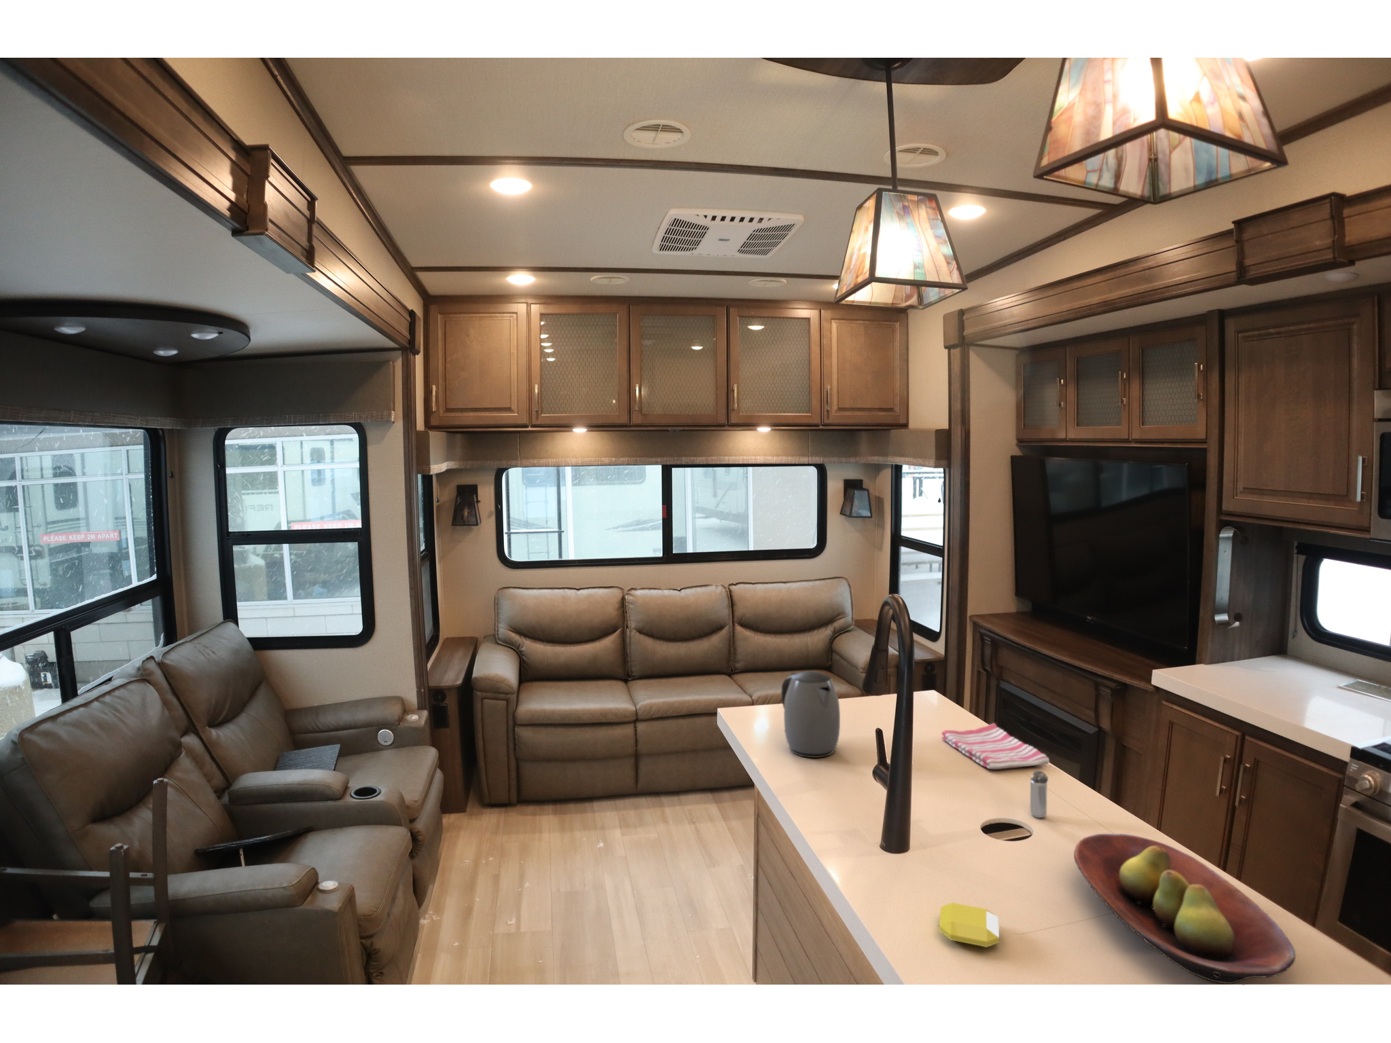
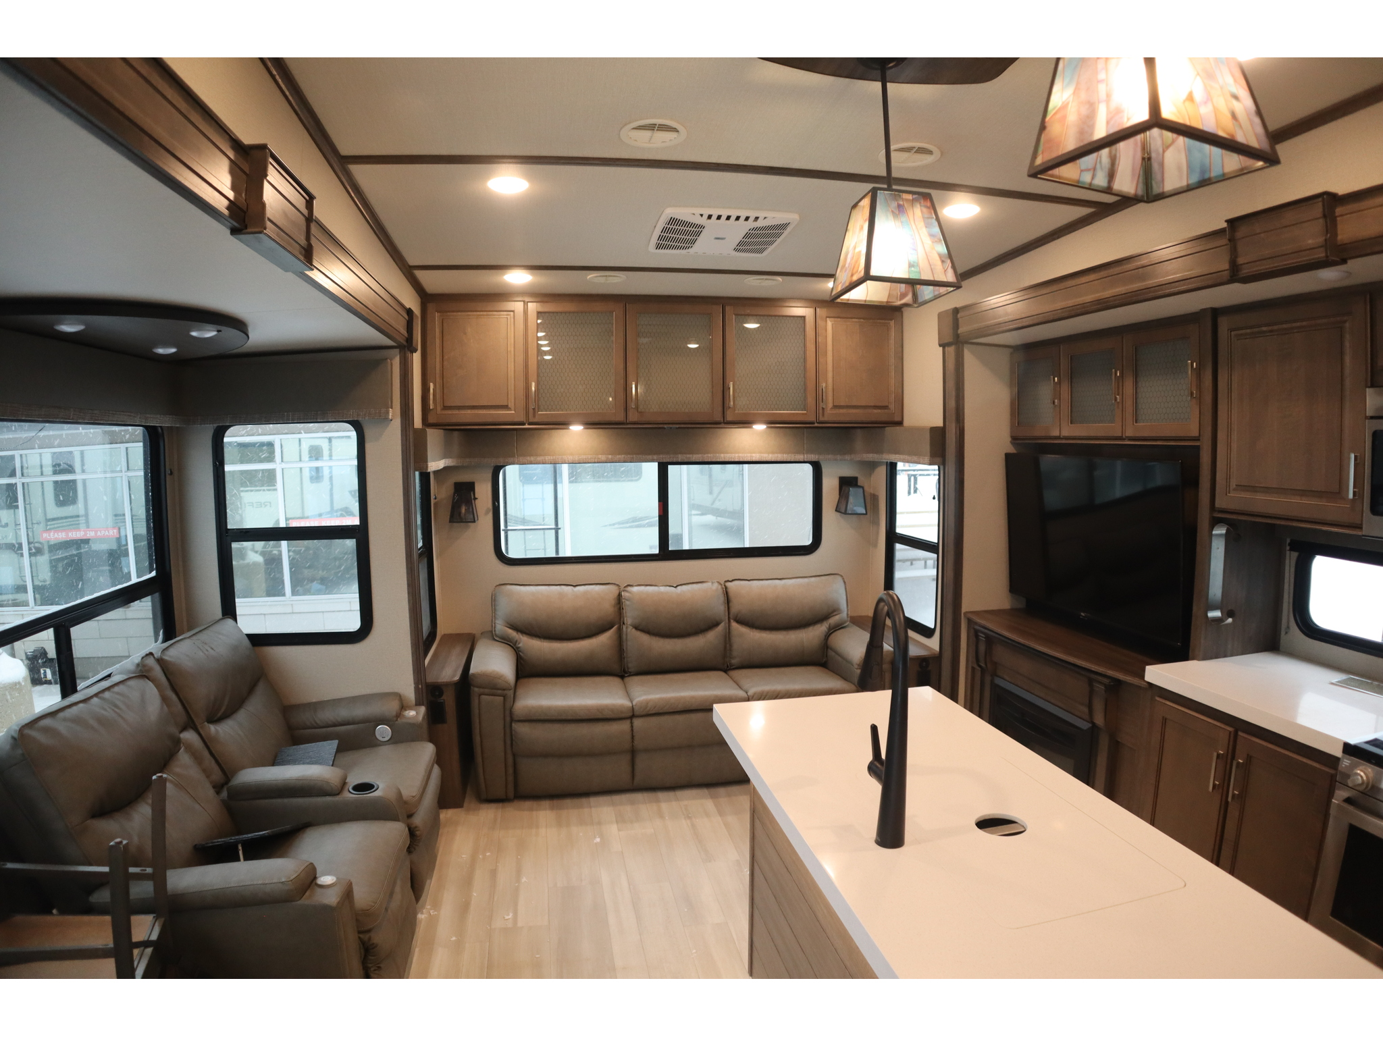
- dish towel [941,722,1050,770]
- fruit bowl [1073,833,1297,985]
- kettle [781,671,841,758]
- soap bar [939,902,1000,948]
- shaker [1028,769,1048,818]
